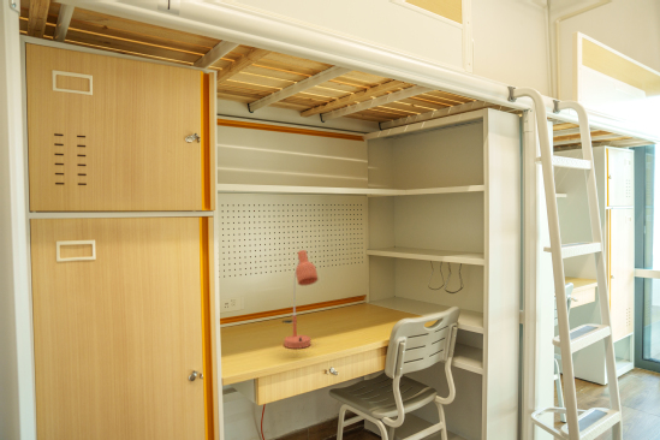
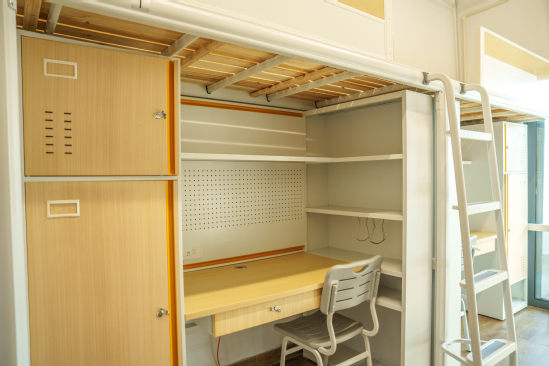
- desk lamp [283,249,320,350]
